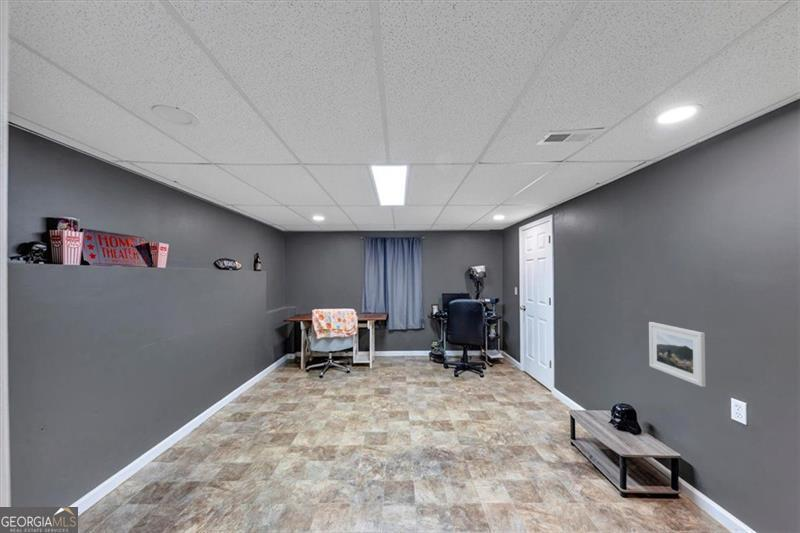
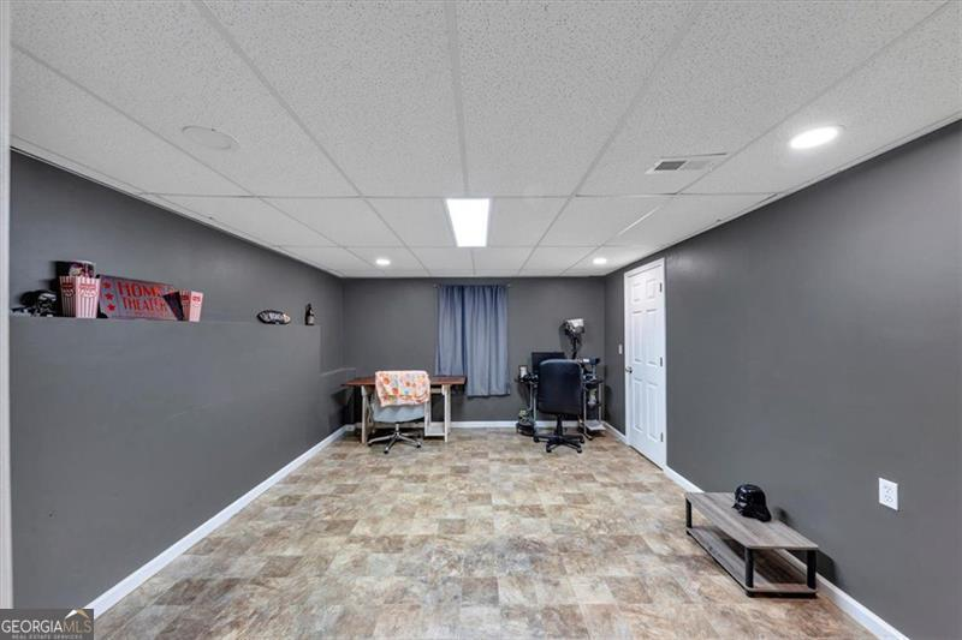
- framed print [648,321,707,388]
